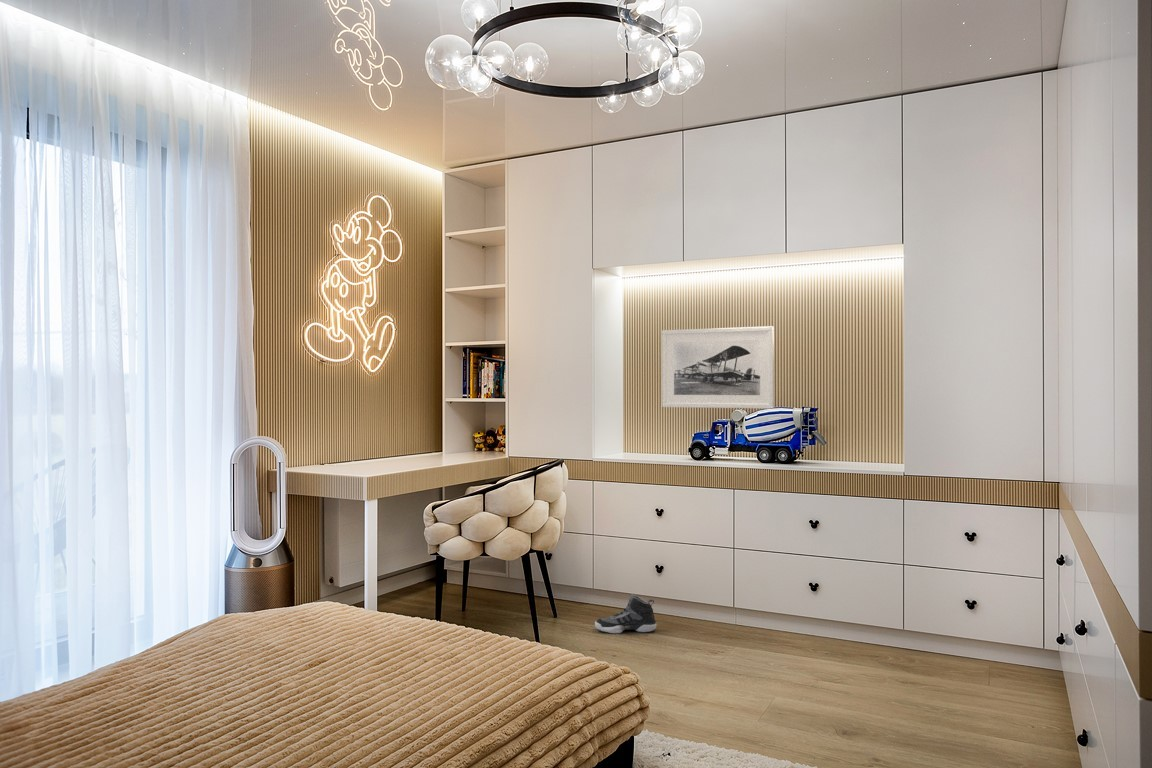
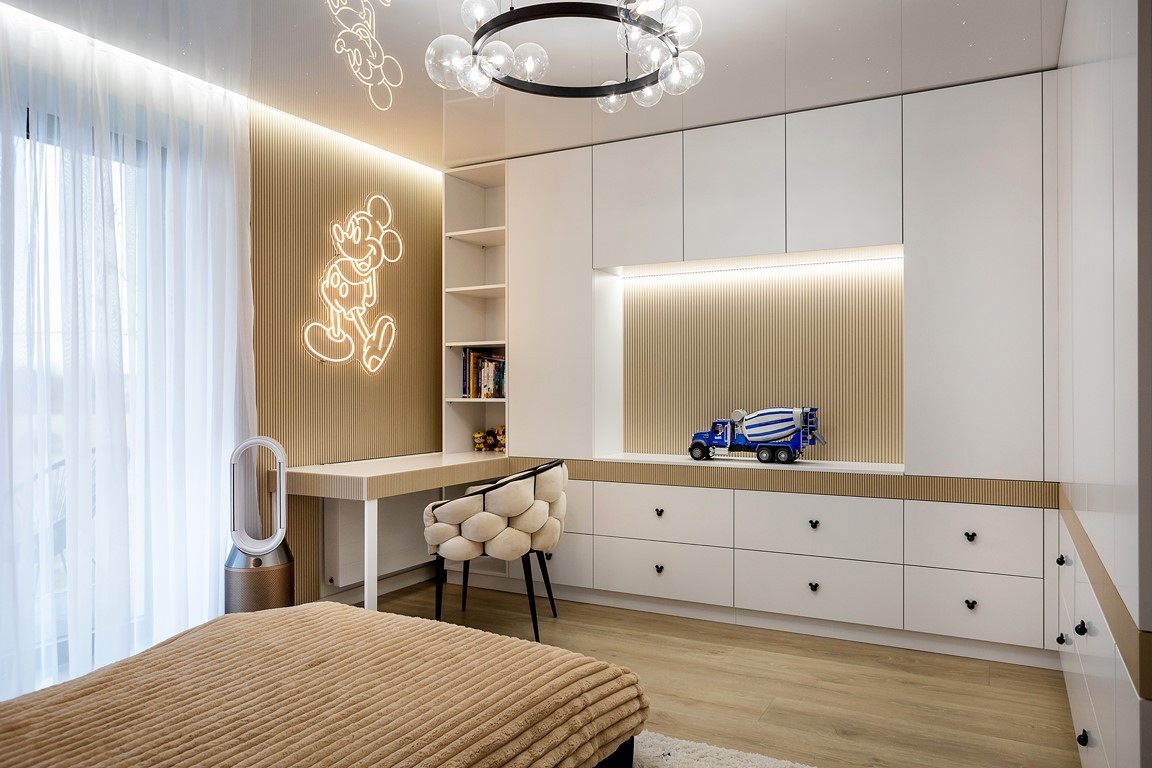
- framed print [661,325,775,410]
- sneaker [594,593,657,634]
